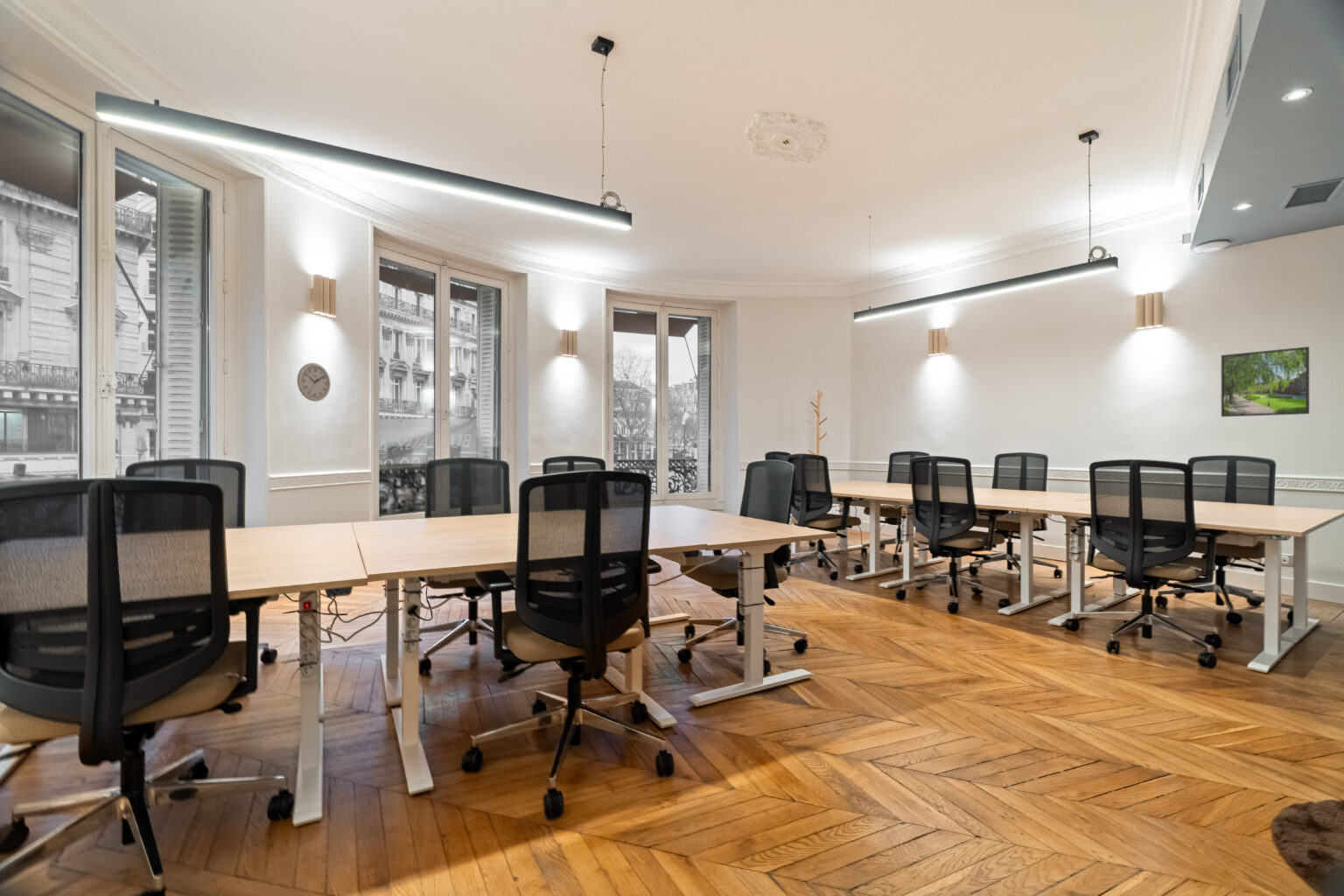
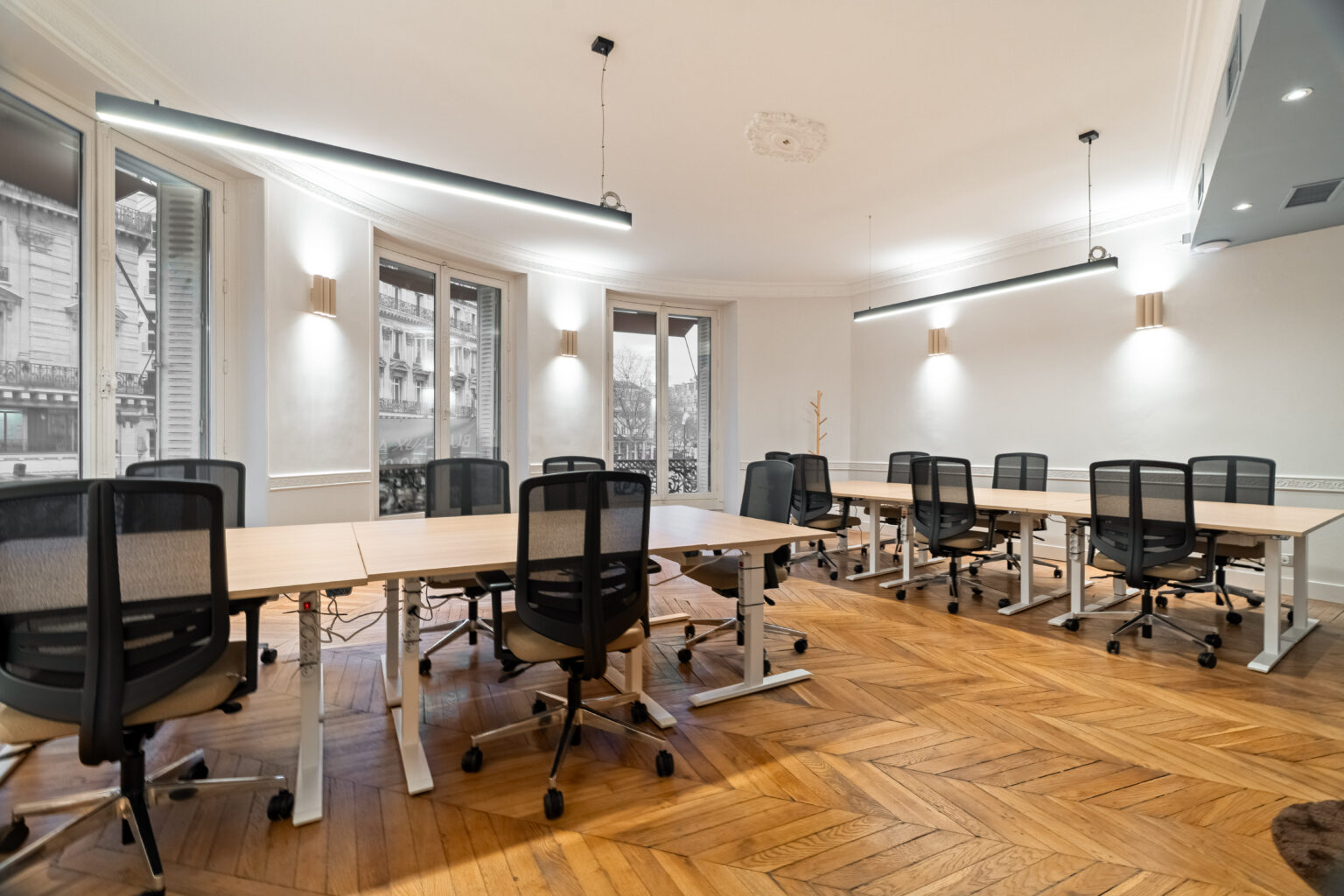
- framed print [1221,346,1310,417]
- wall clock [296,362,332,402]
